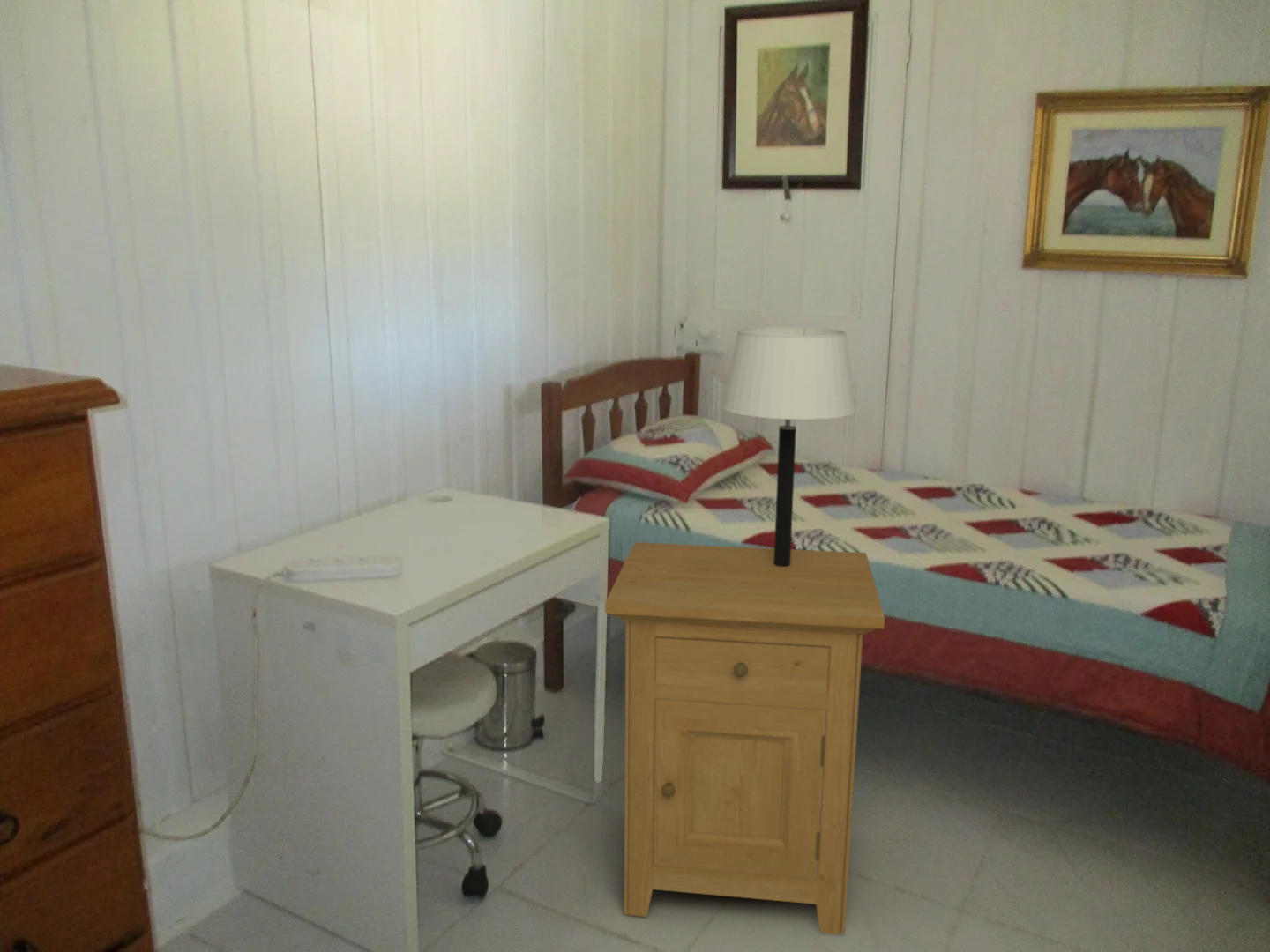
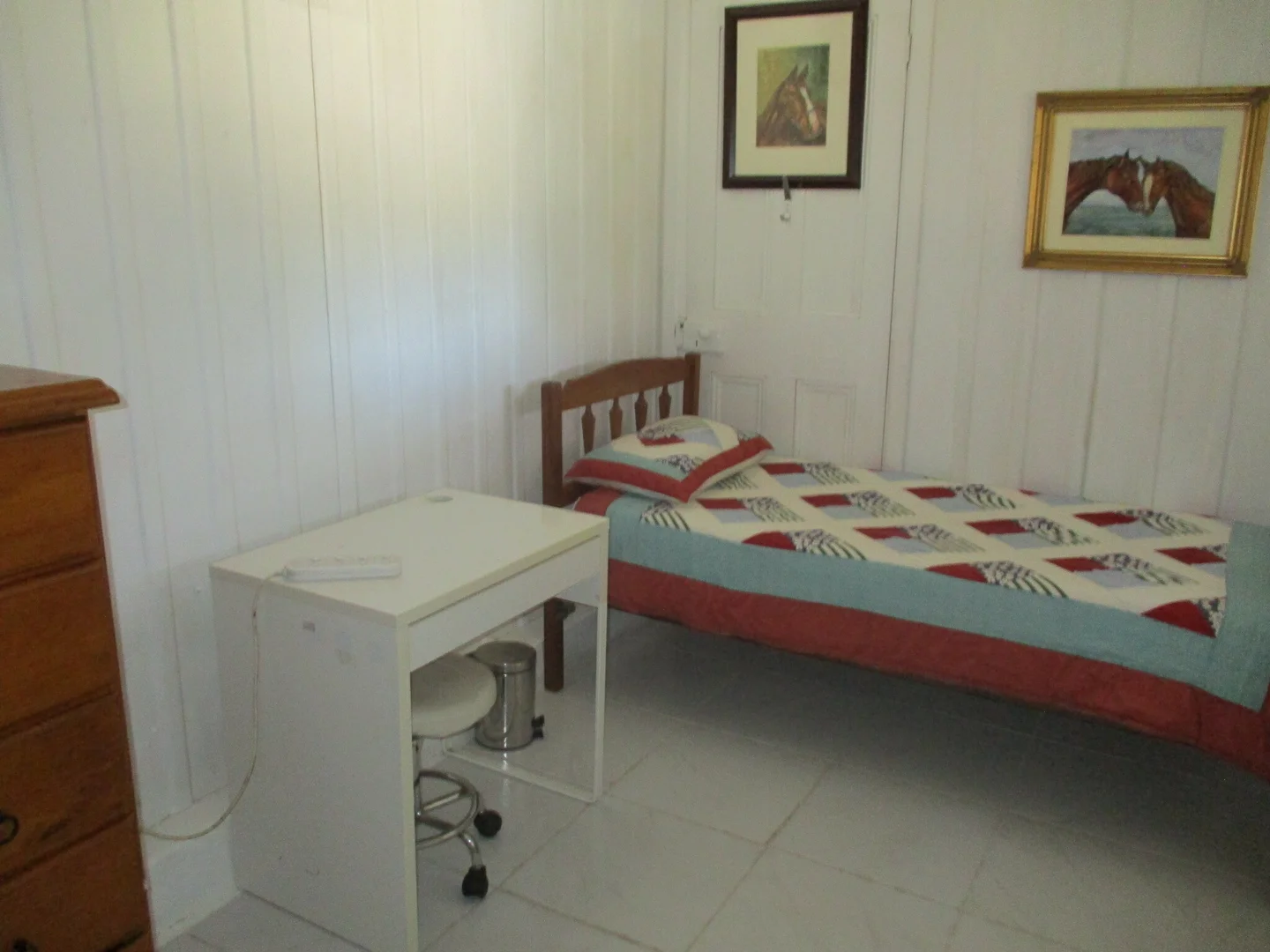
- nightstand [604,541,885,936]
- table lamp [721,326,857,567]
